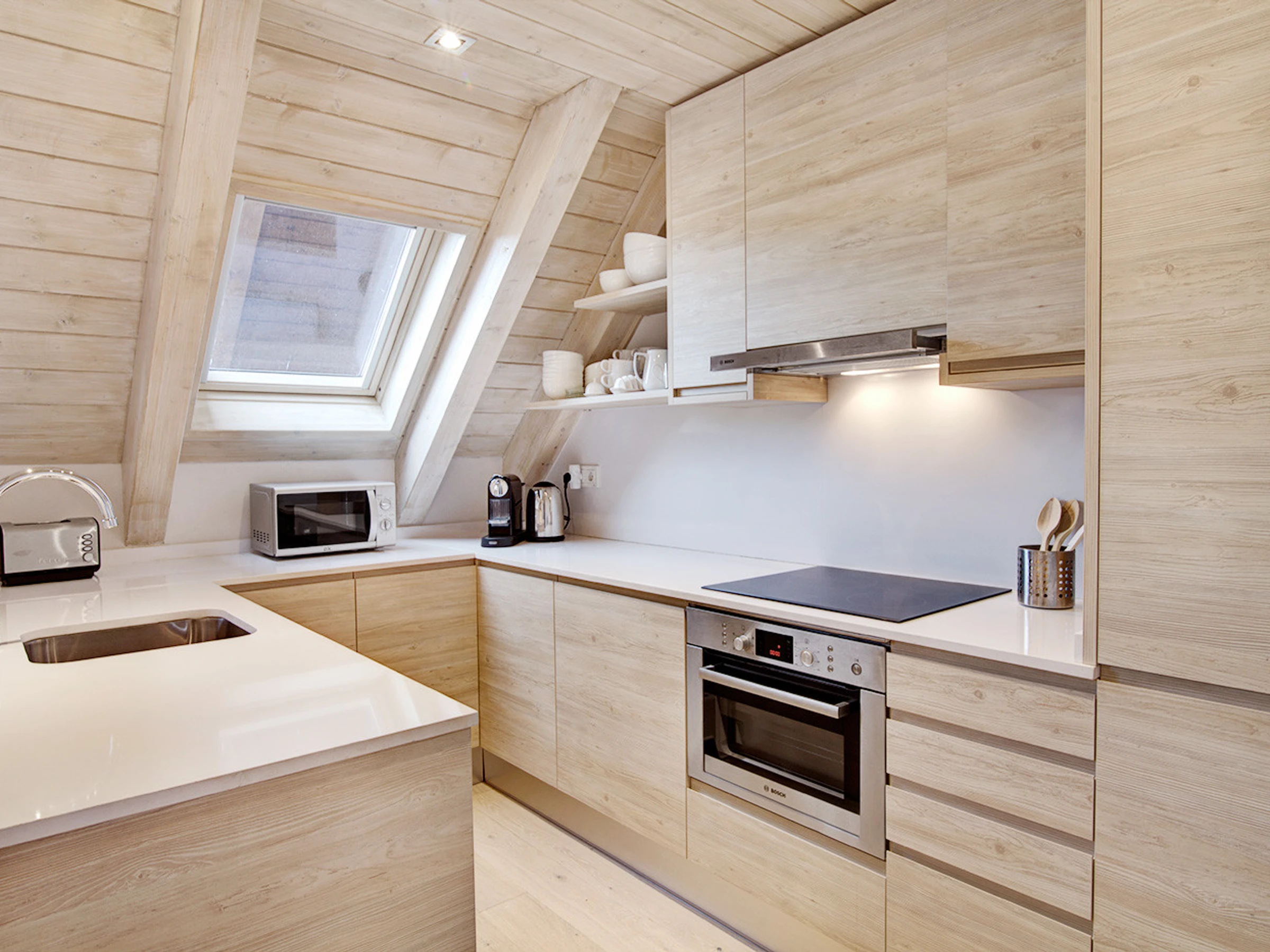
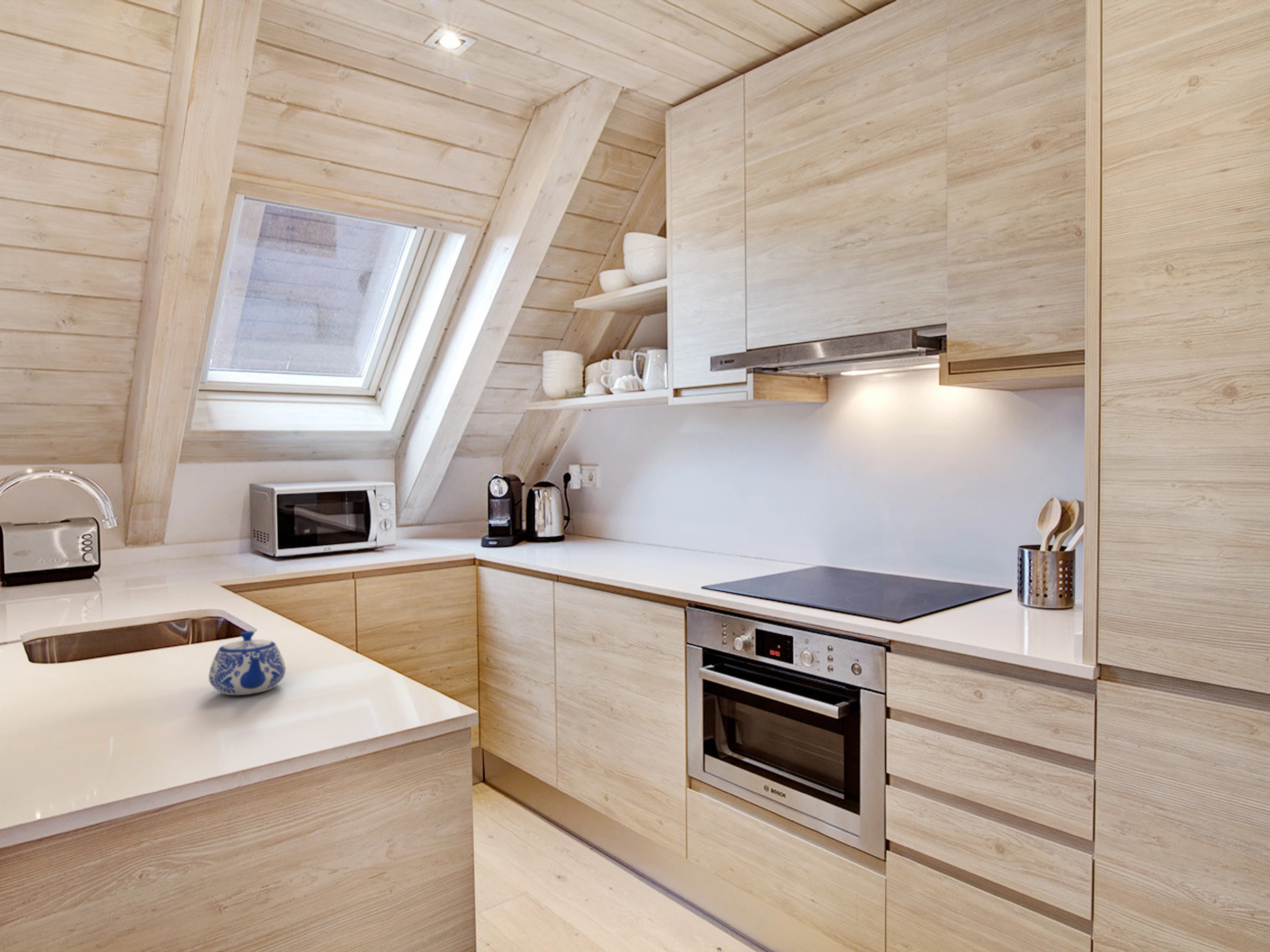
+ teapot [208,630,286,695]
